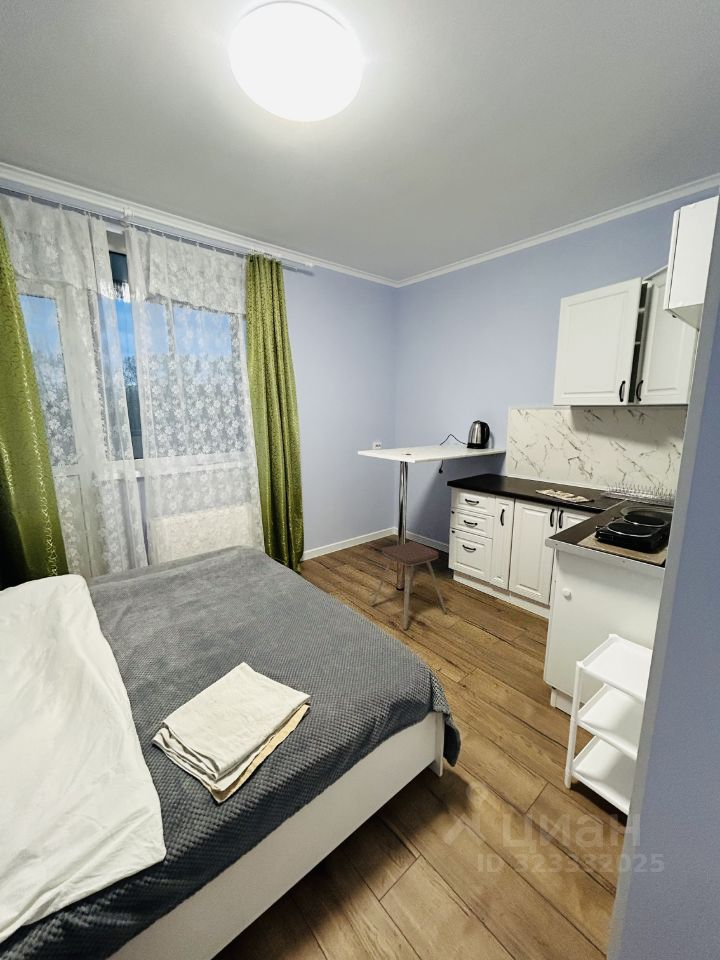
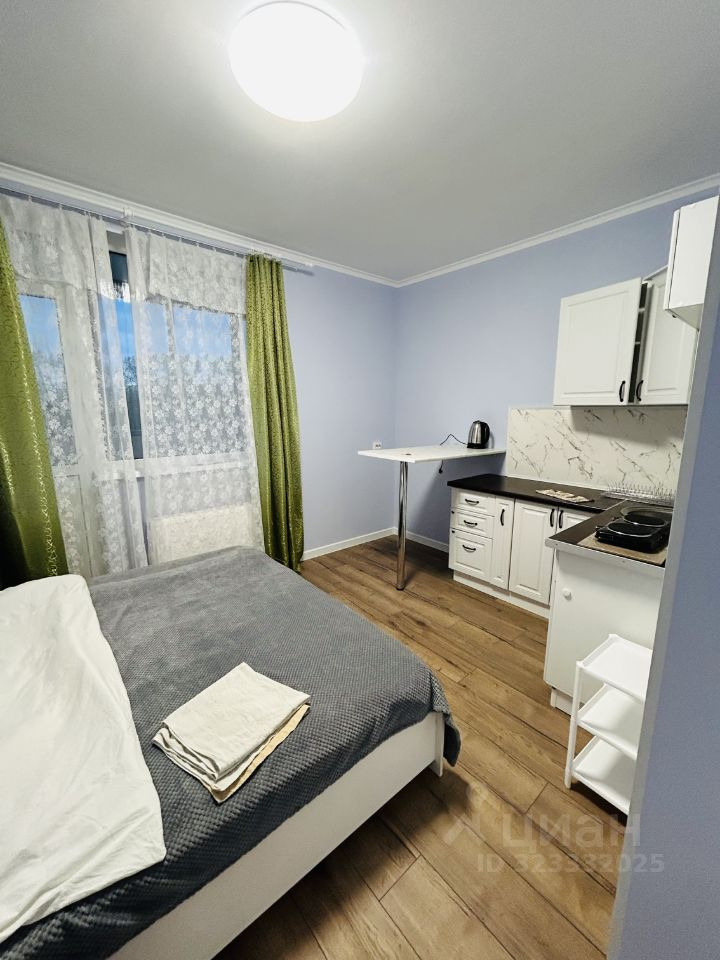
- music stool [371,541,448,630]
